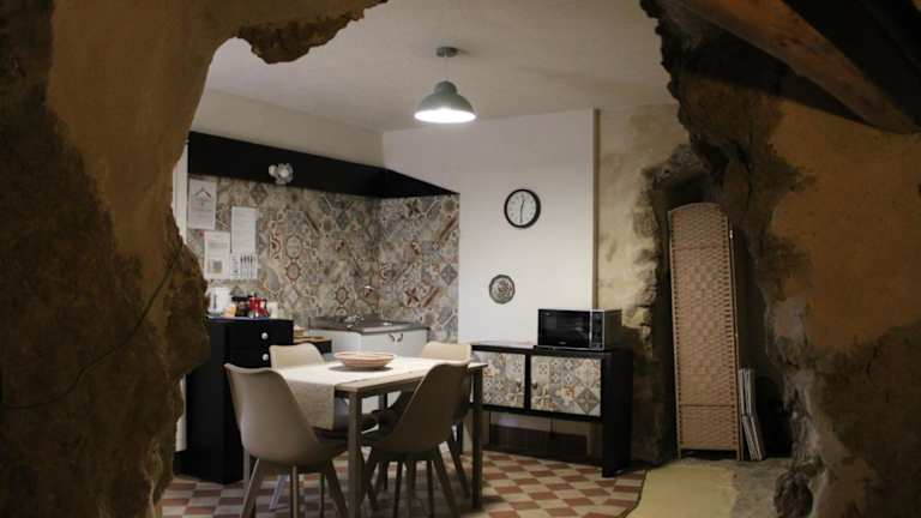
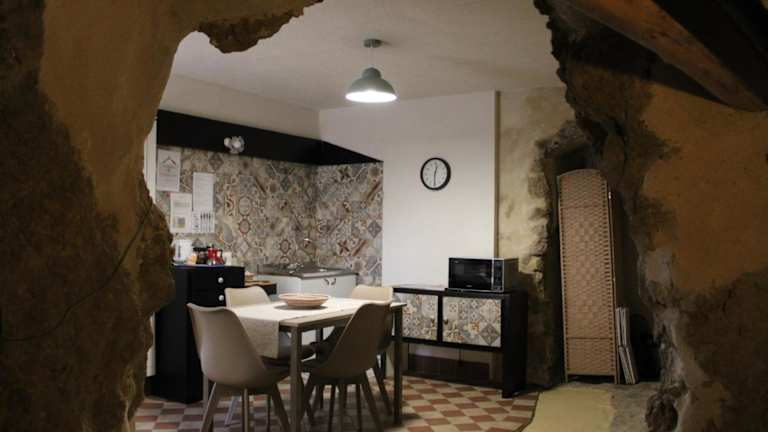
- decorative plate [487,273,517,306]
